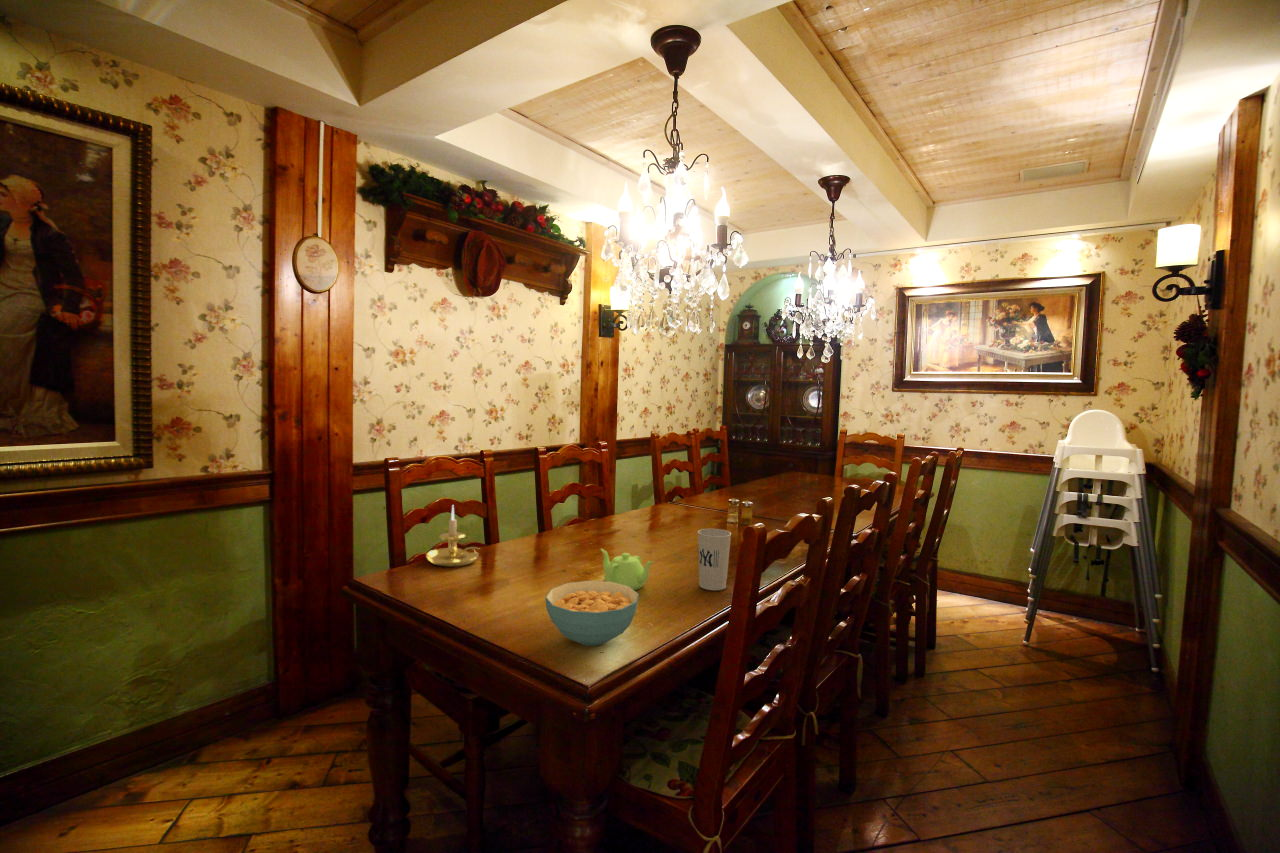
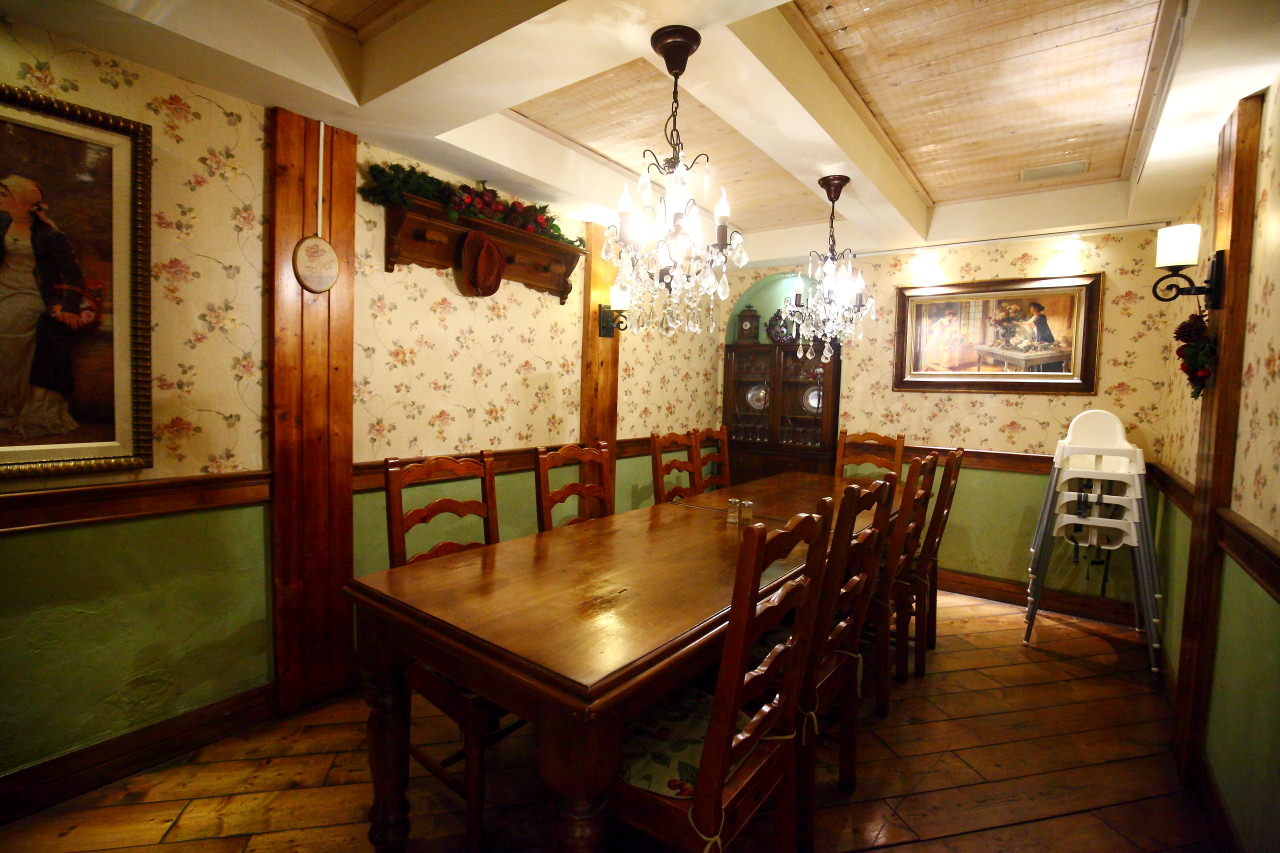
- cereal bowl [544,580,640,647]
- candle holder [425,505,481,567]
- teapot [600,548,655,591]
- cup [697,528,732,591]
